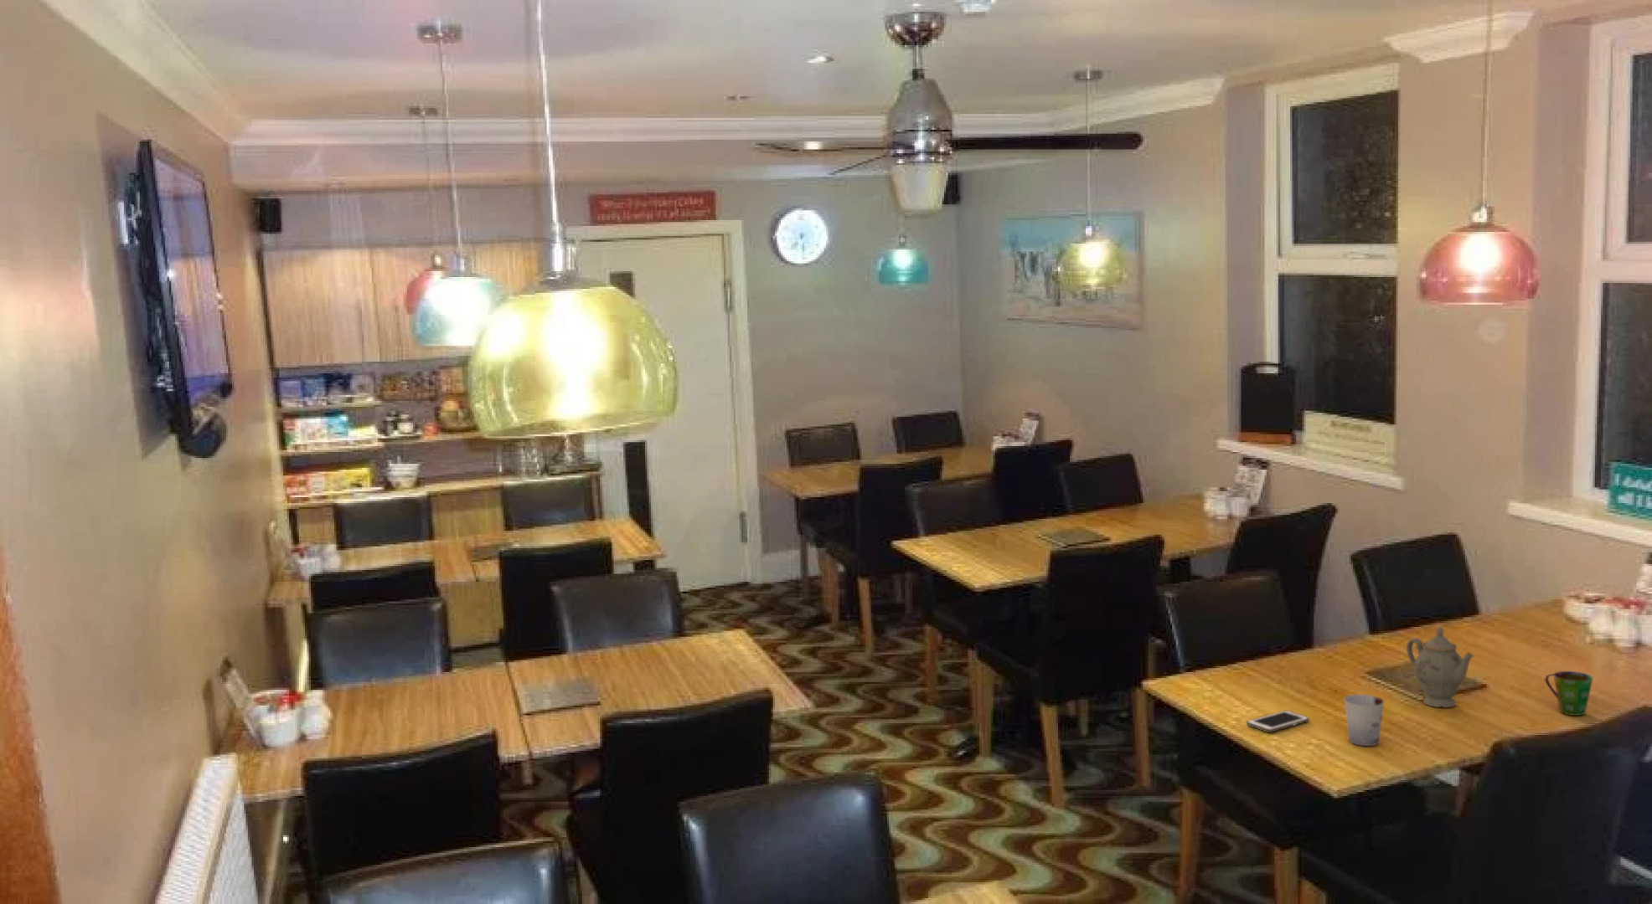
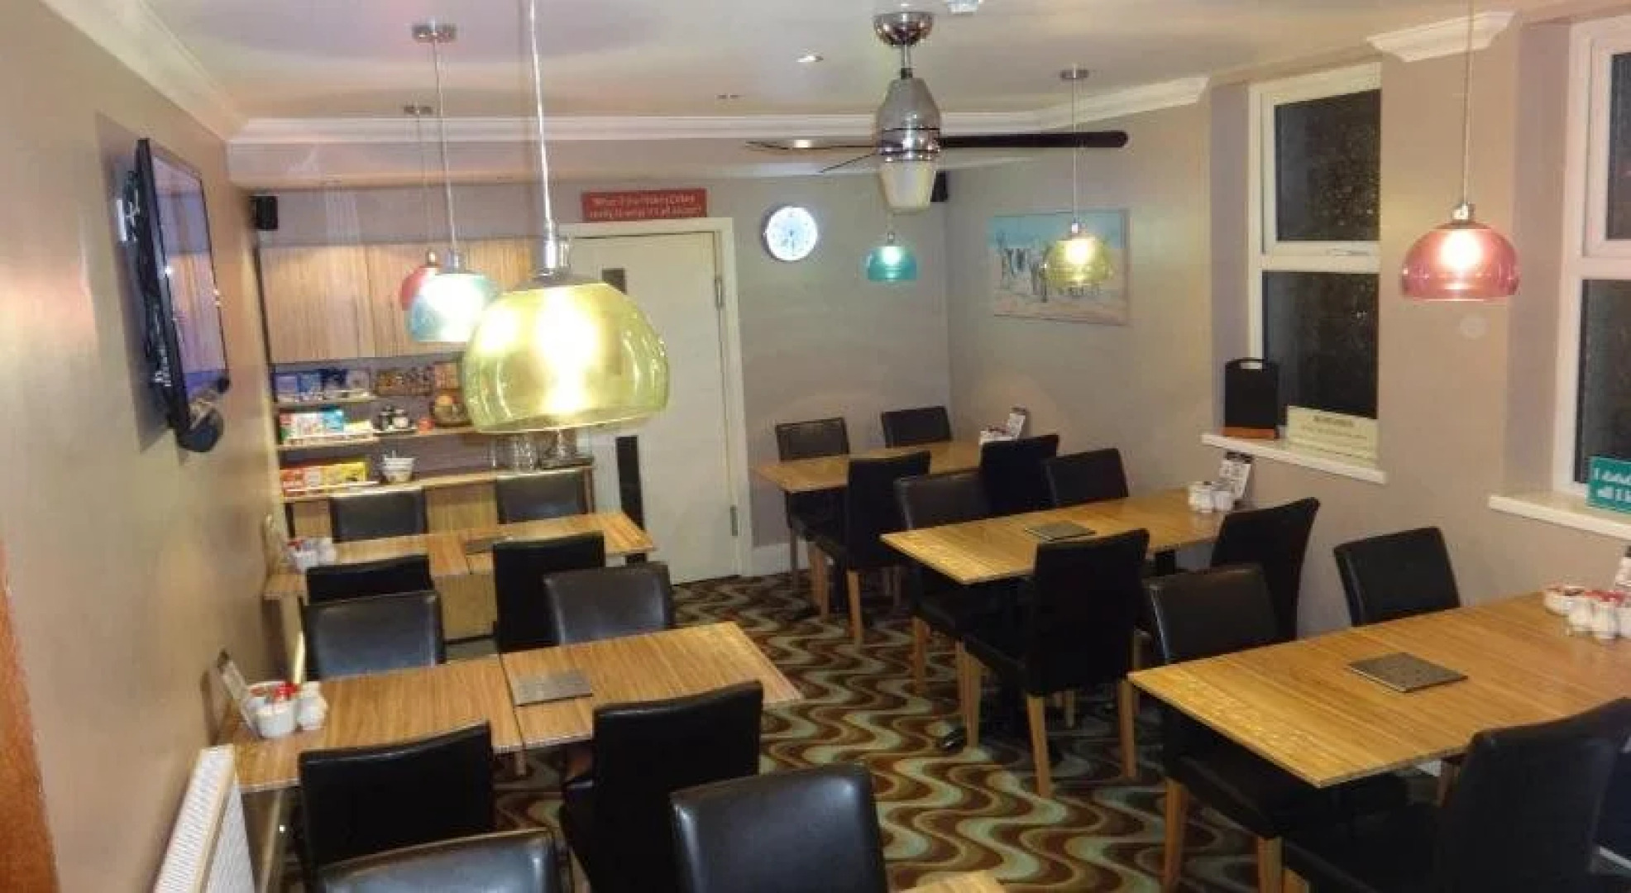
- cup [1343,694,1385,747]
- cup [1544,670,1593,717]
- cell phone [1245,710,1310,734]
- chinaware [1406,626,1475,708]
